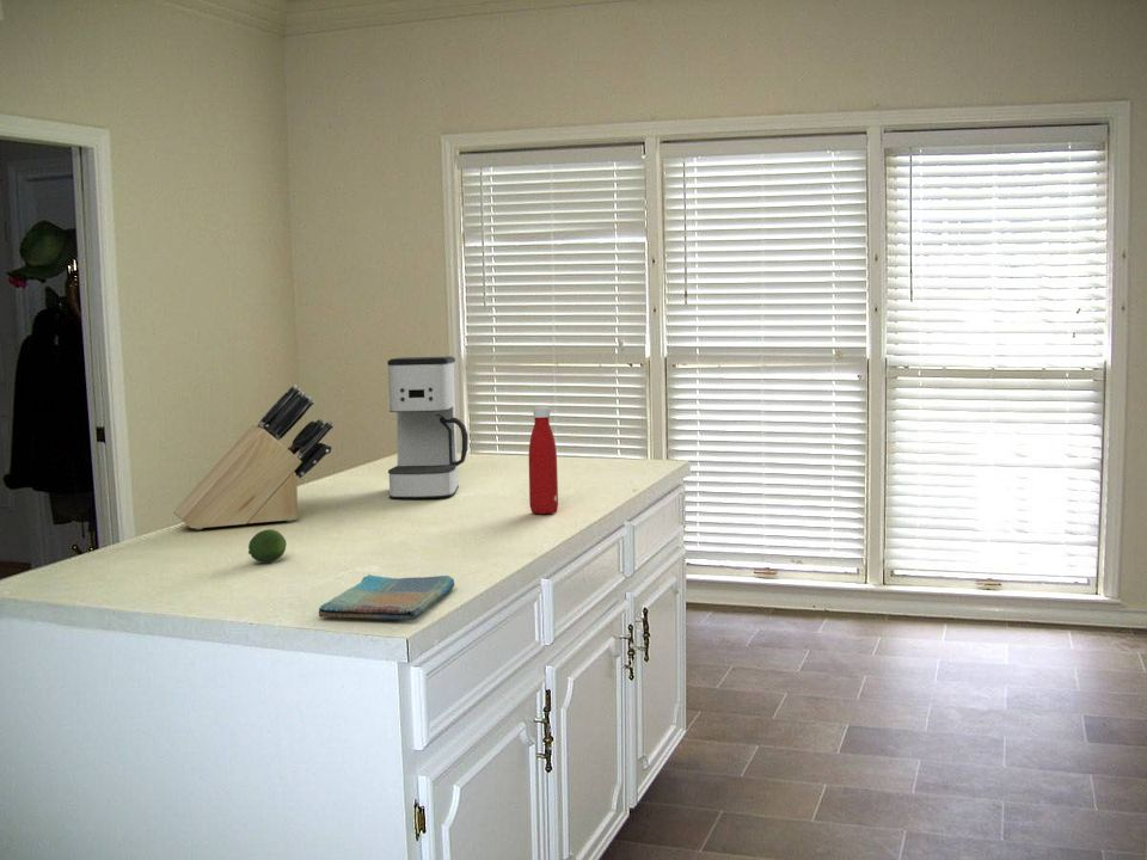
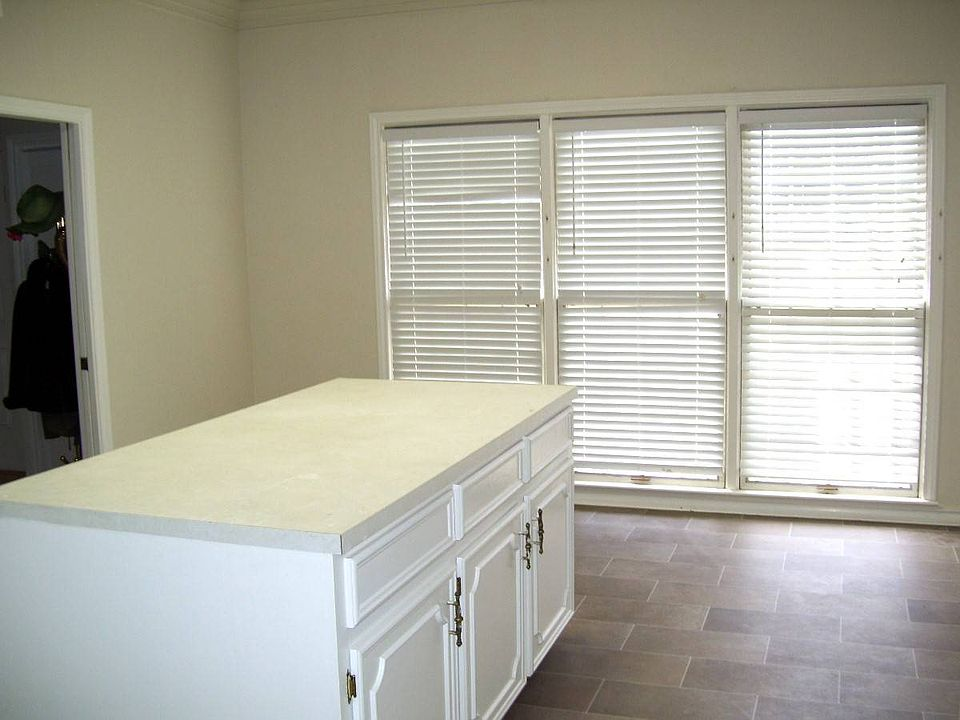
- coffee maker [386,355,470,499]
- bottle [528,405,559,515]
- knife block [172,383,335,530]
- dish towel [318,573,455,621]
- fruit [247,528,288,564]
